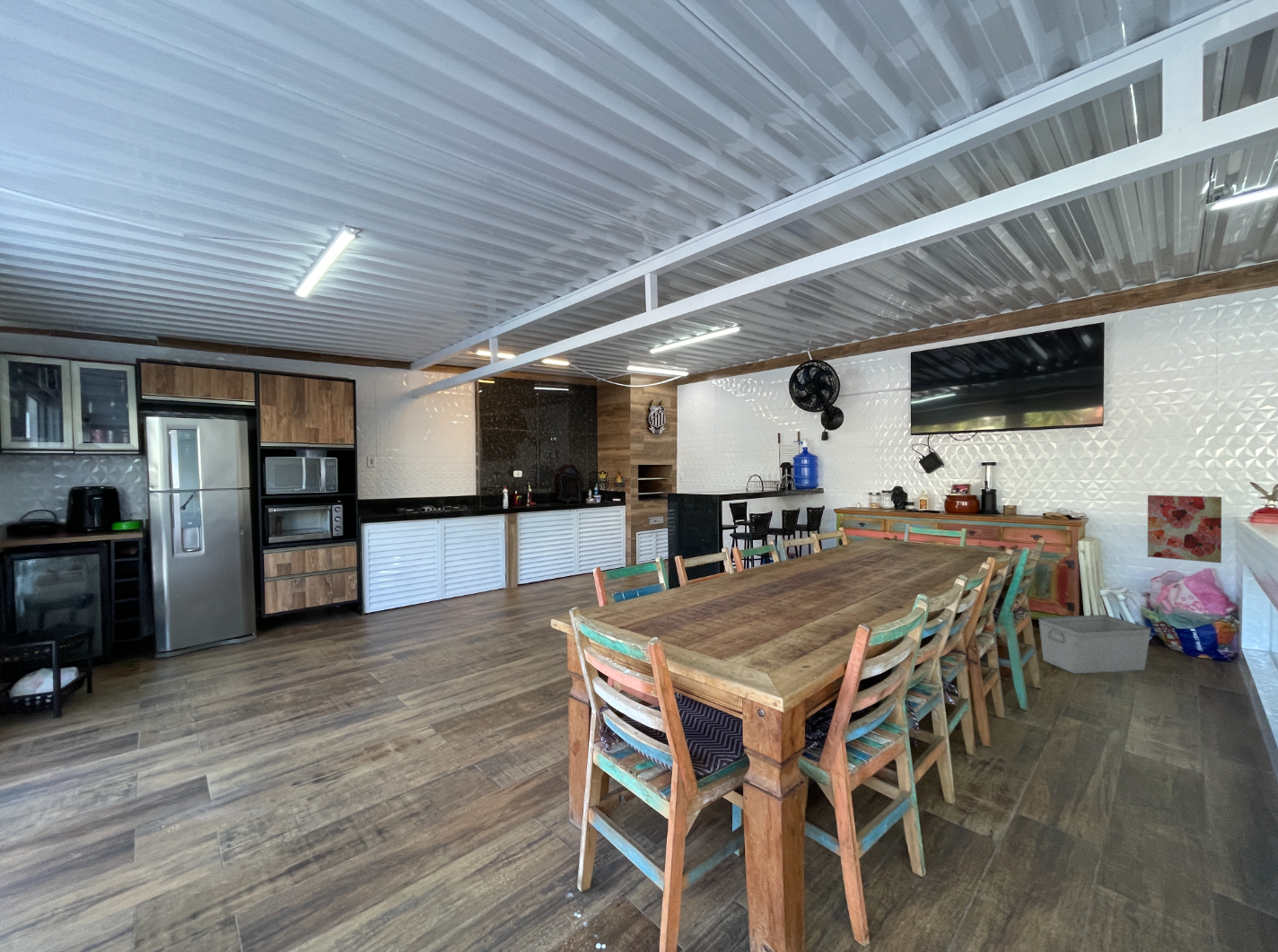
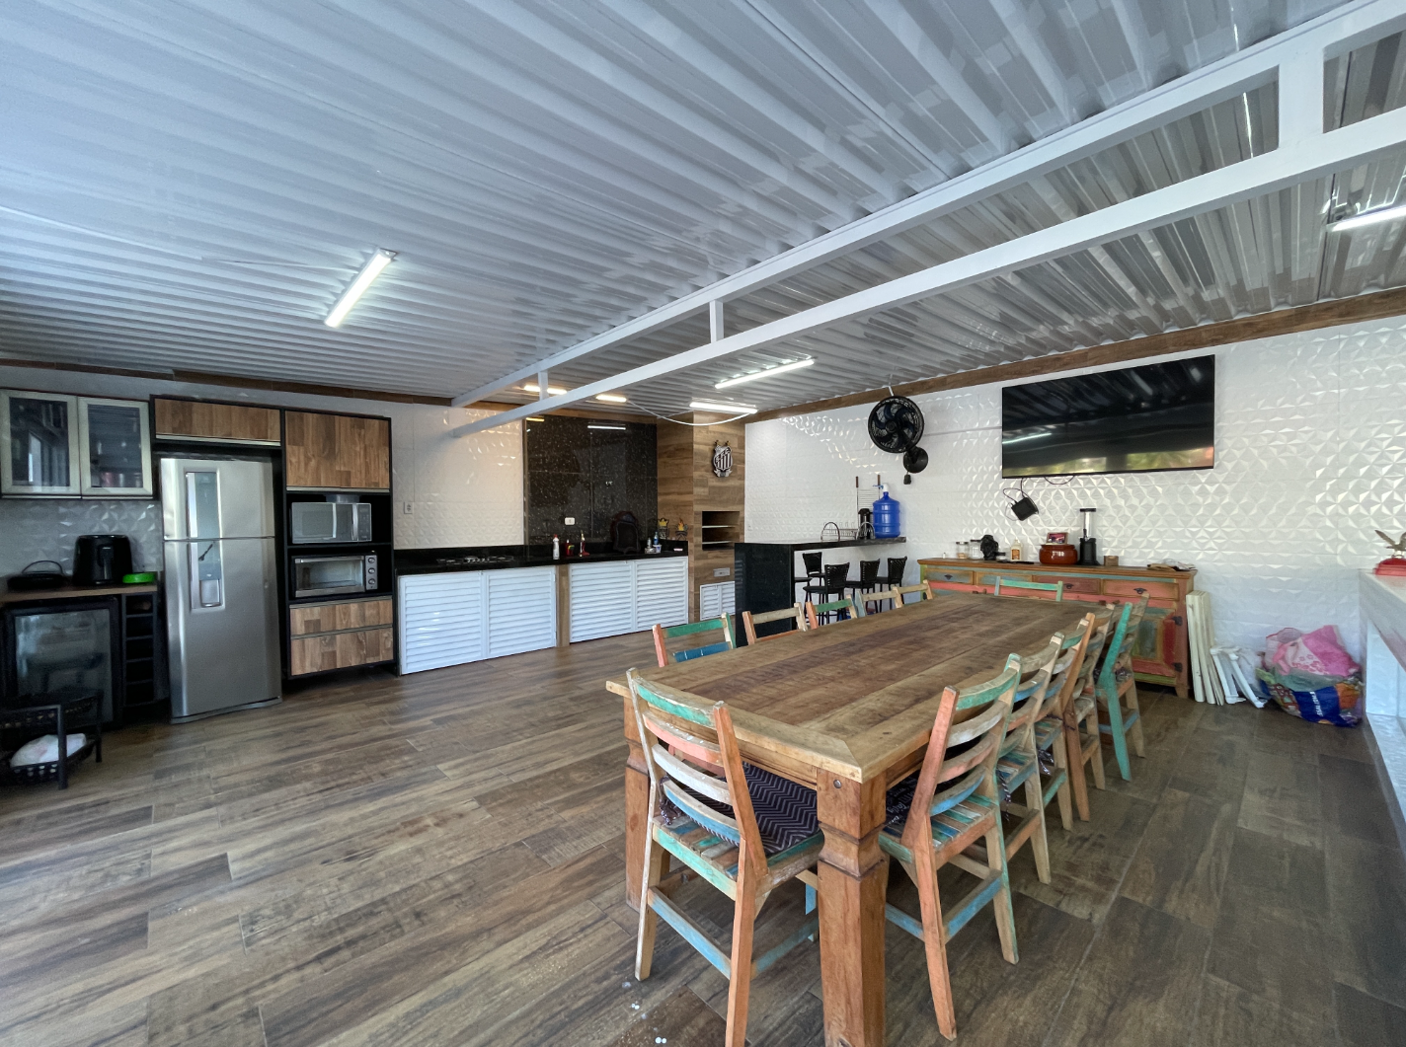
- storage bin [1037,614,1152,675]
- wall art [1147,494,1222,563]
